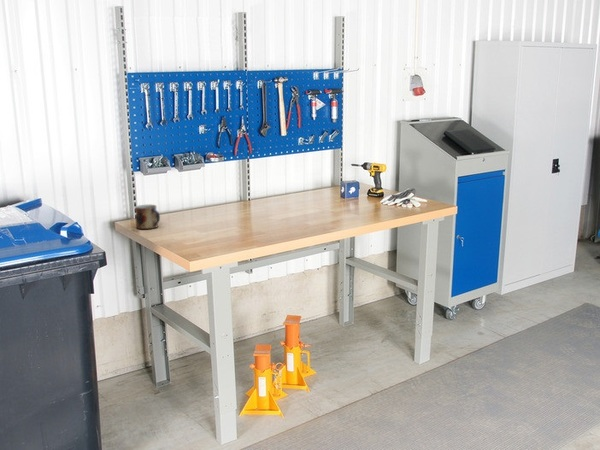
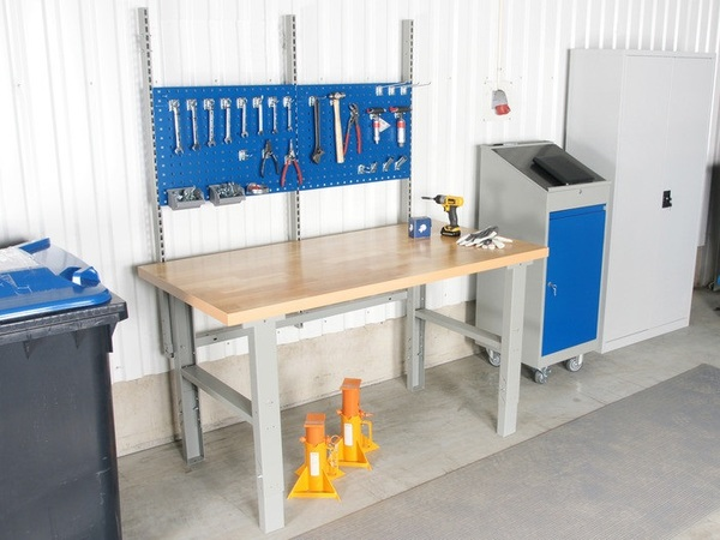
- mug [134,204,161,230]
